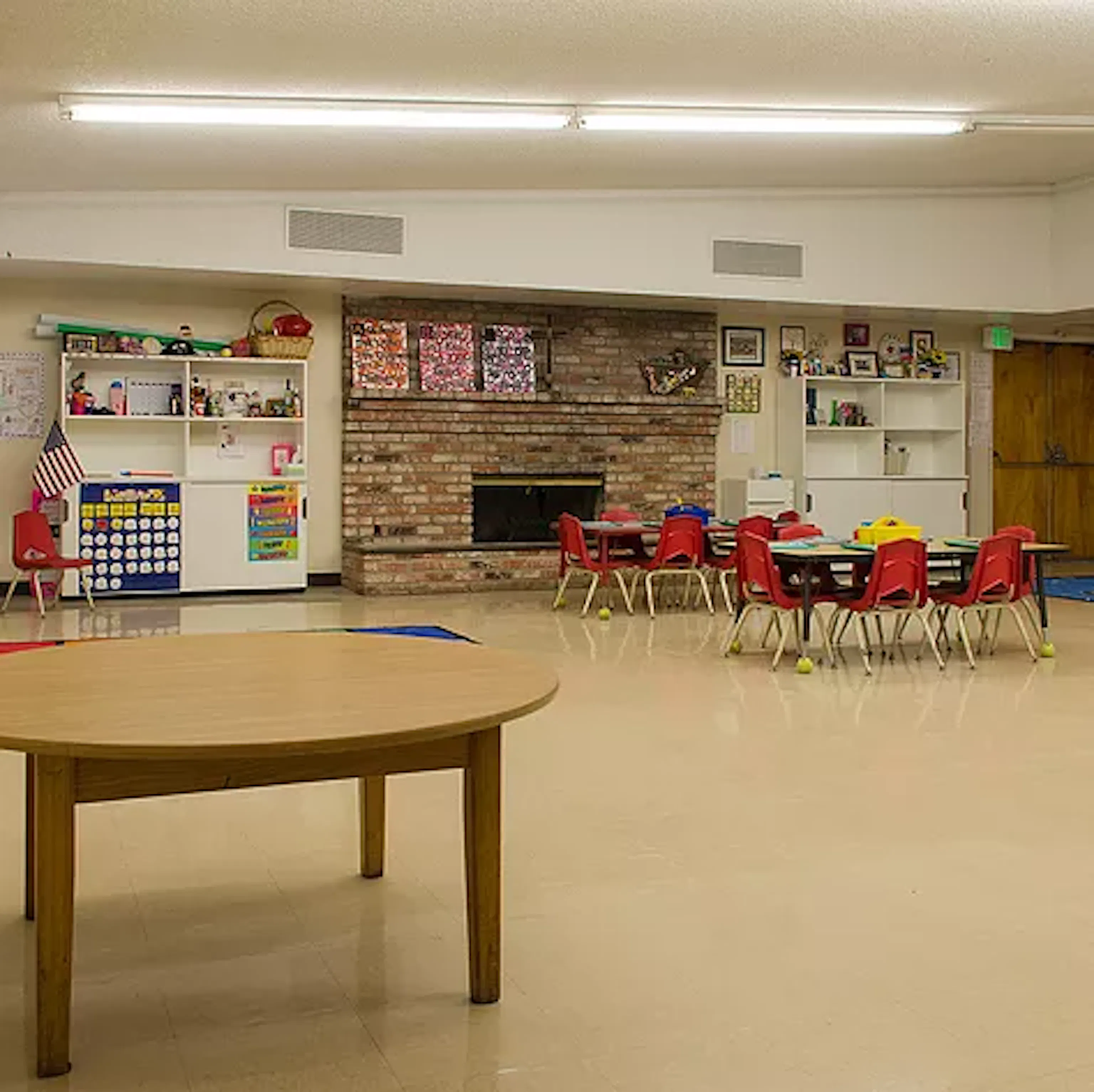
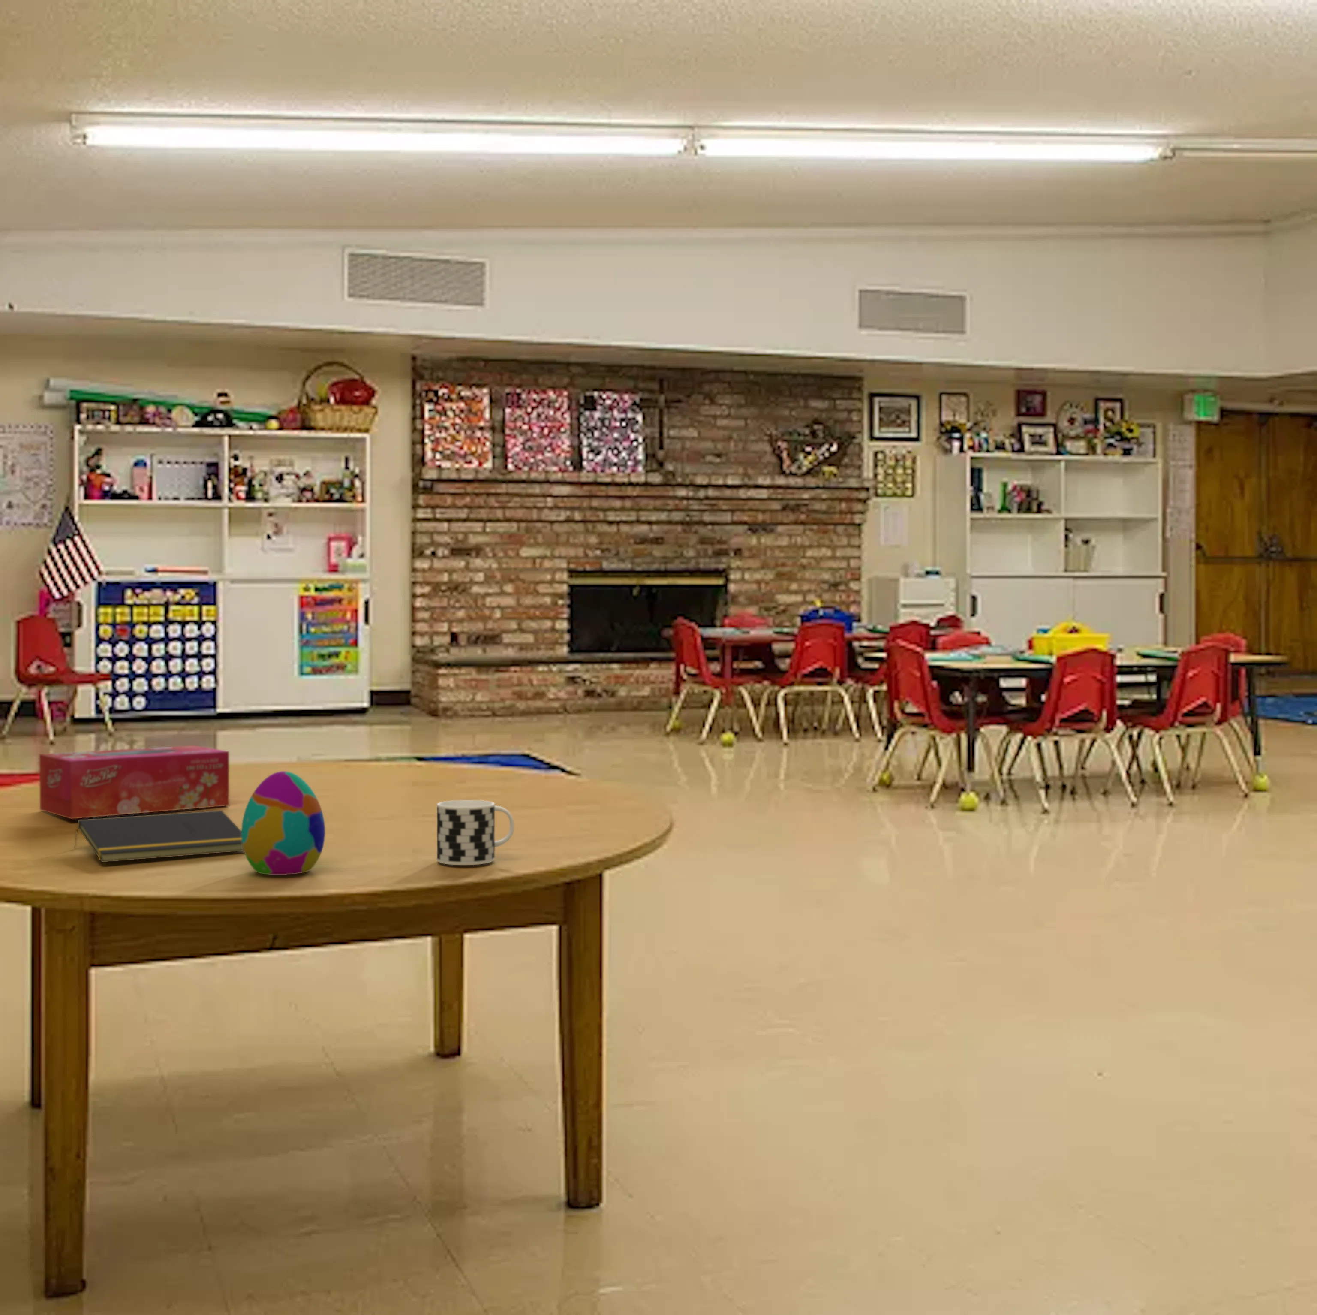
+ decorative egg [241,771,325,875]
+ tissue box [39,745,230,820]
+ notepad [73,809,243,862]
+ cup [437,800,514,866]
